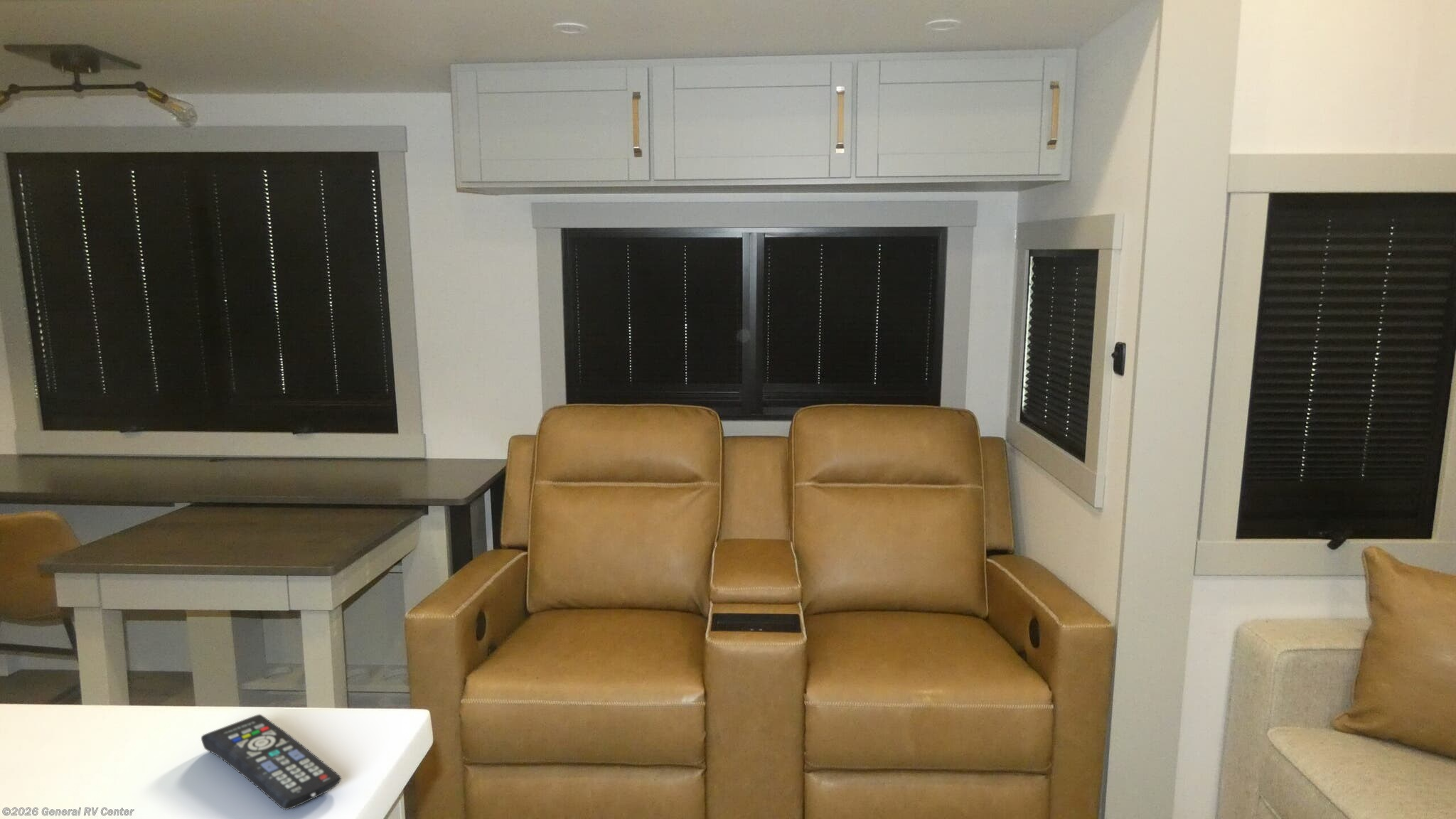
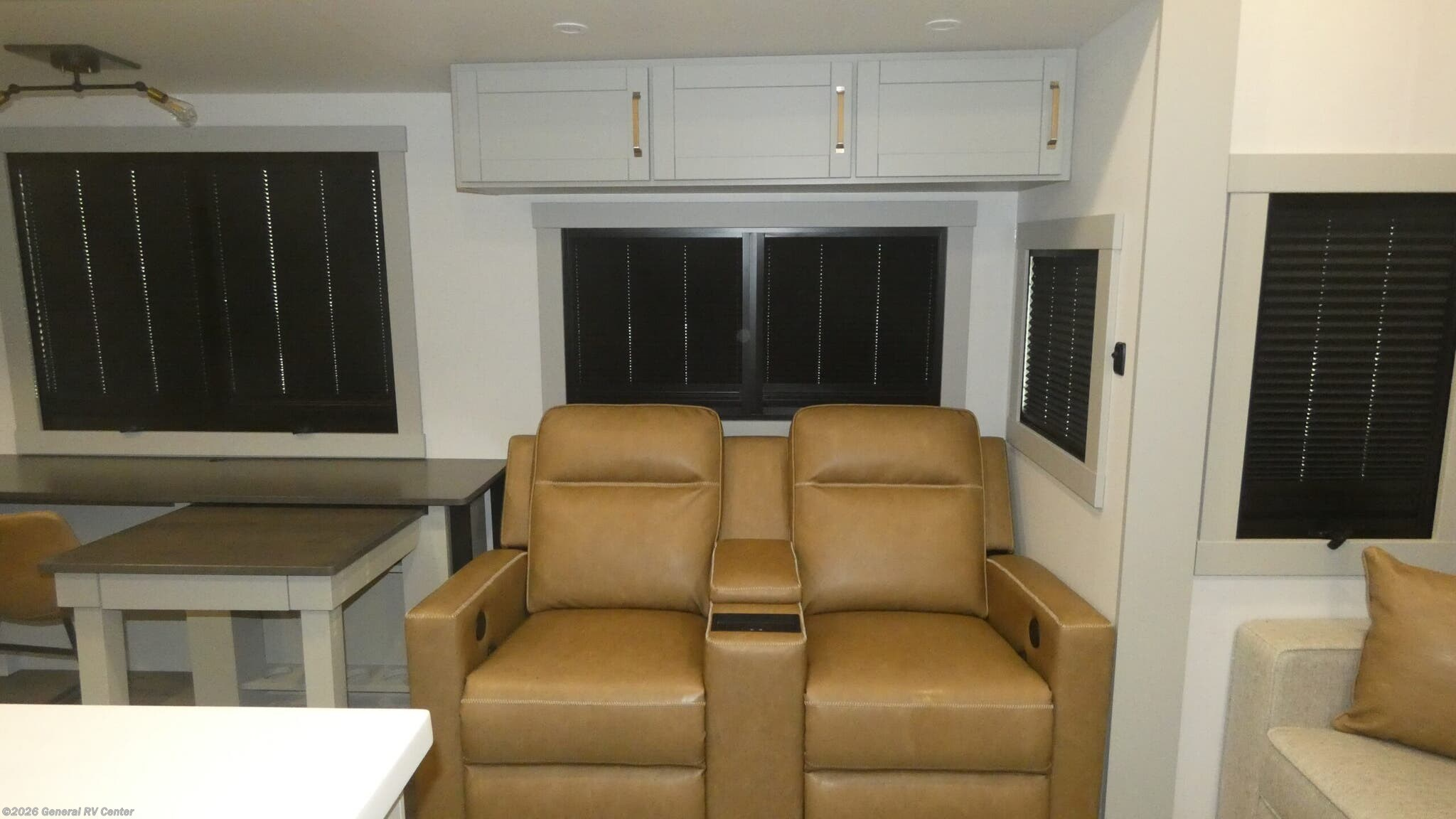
- remote control [200,714,342,810]
